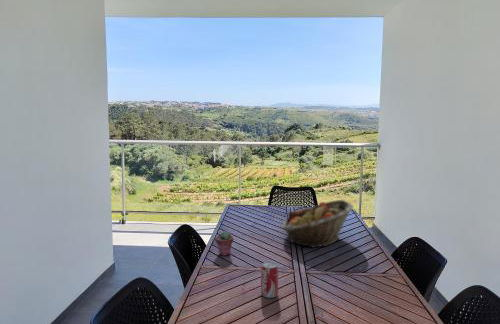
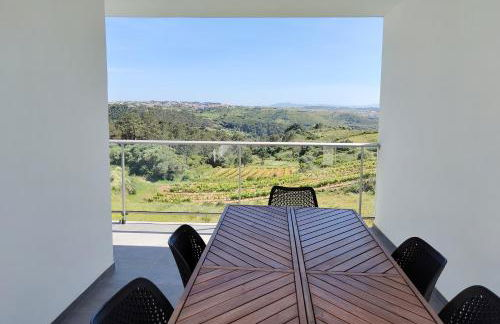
- potted succulent [214,230,234,257]
- beverage can [260,261,279,299]
- fruit basket [282,199,355,249]
